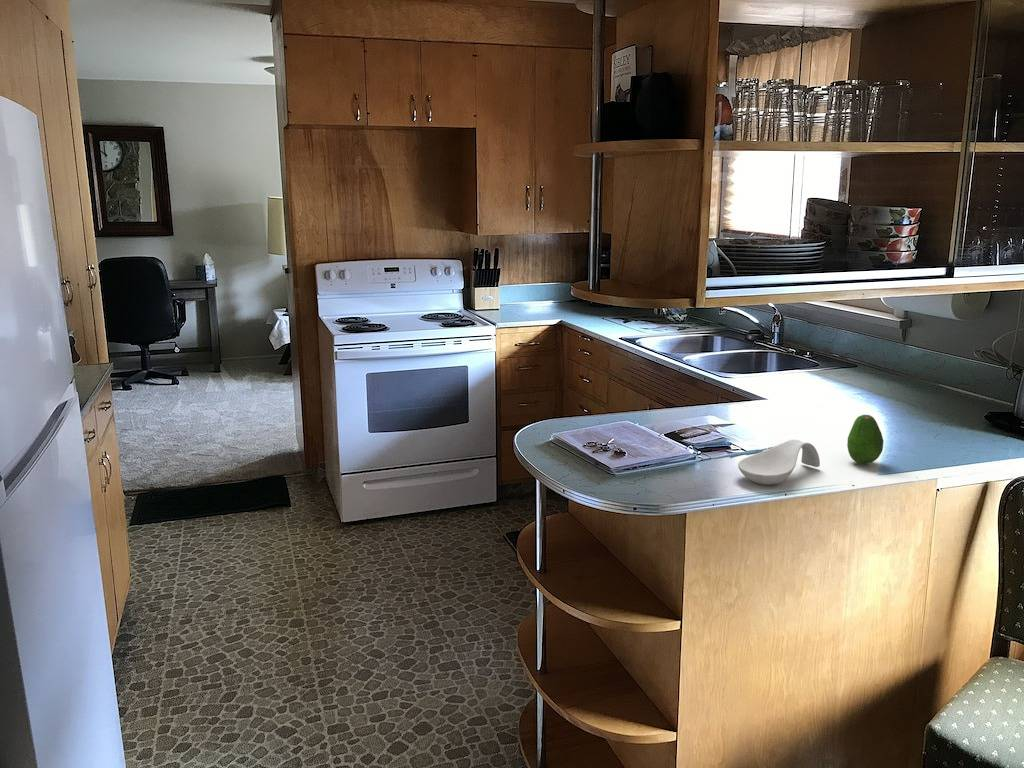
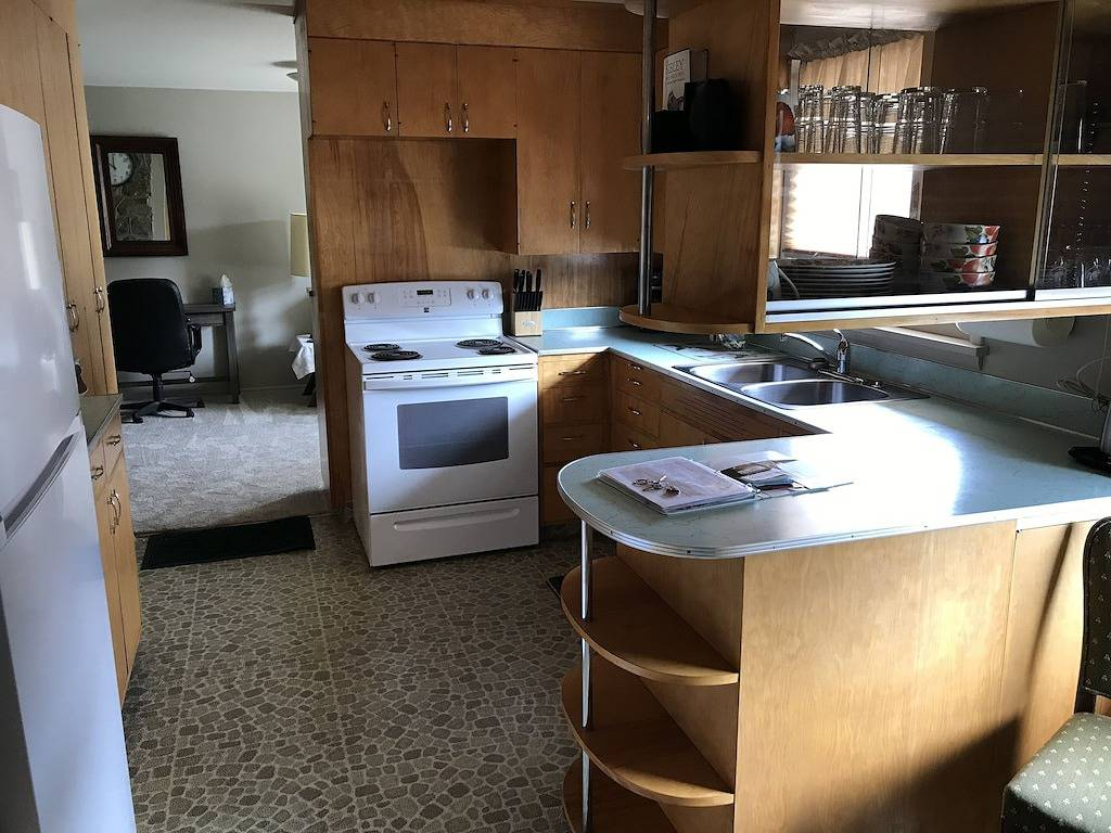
- spoon rest [737,439,821,486]
- fruit [846,414,885,465]
